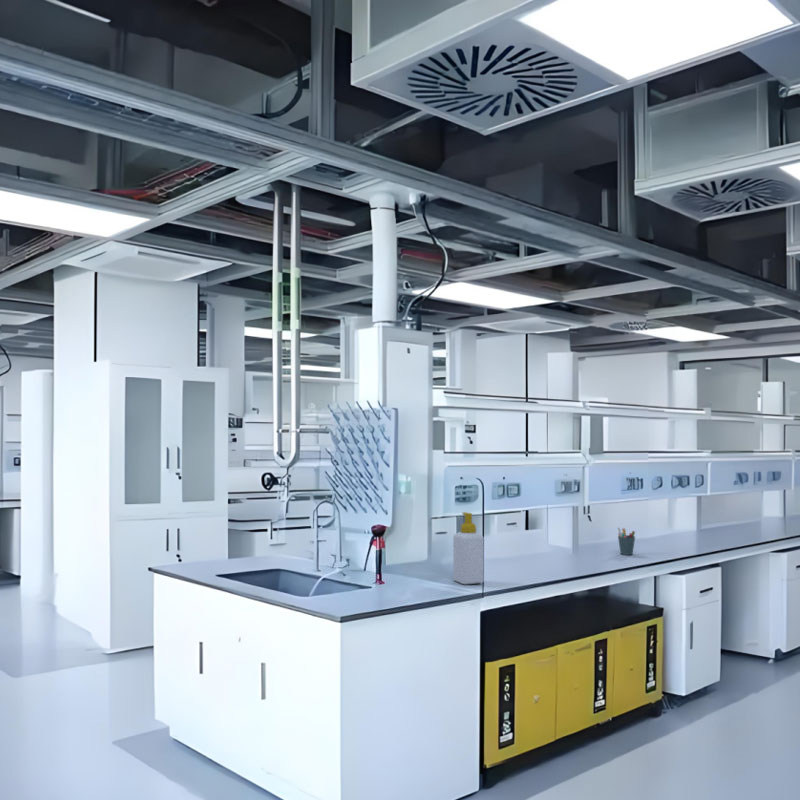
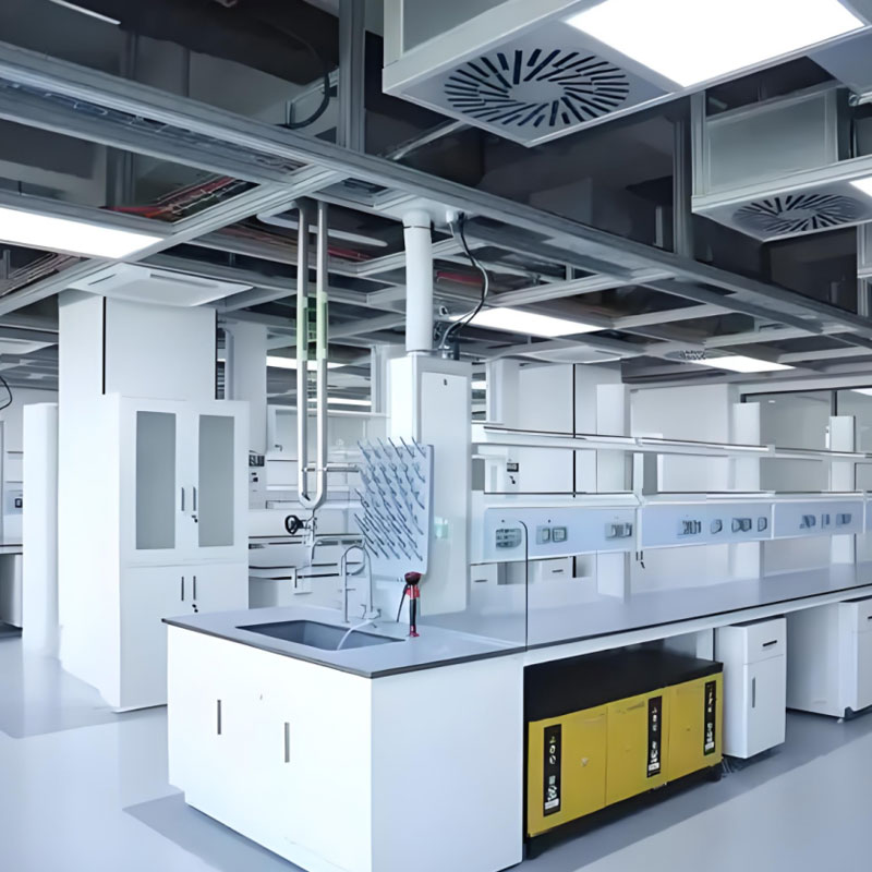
- soap bottle [452,511,485,585]
- pen holder [617,526,636,556]
